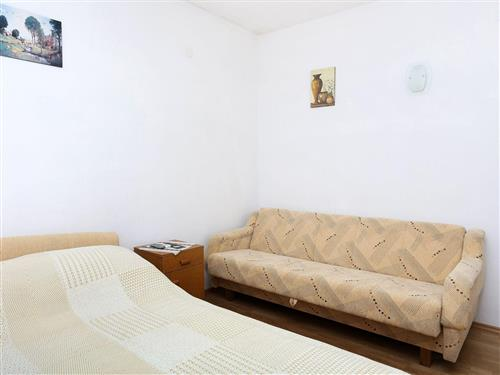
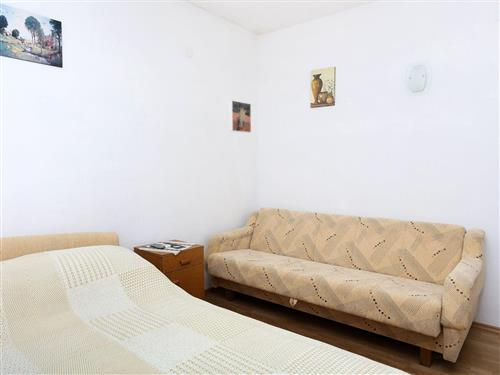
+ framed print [229,99,252,134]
